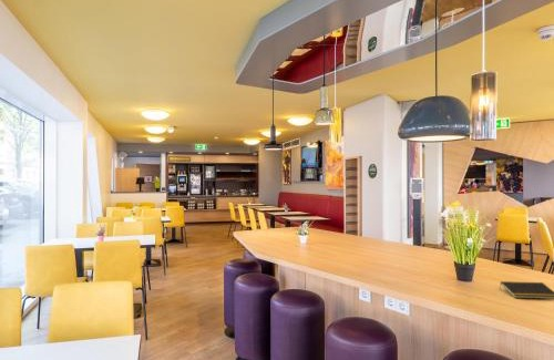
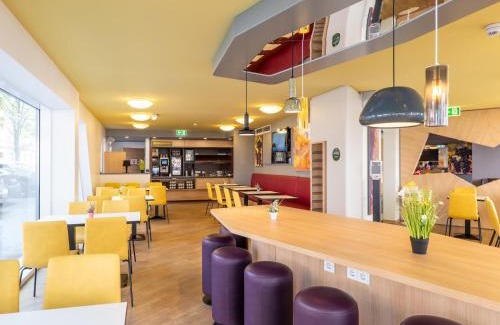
- notepad [499,280,554,300]
